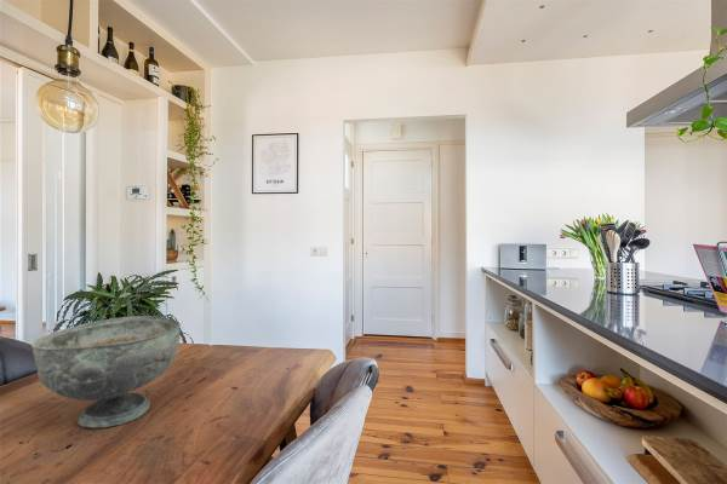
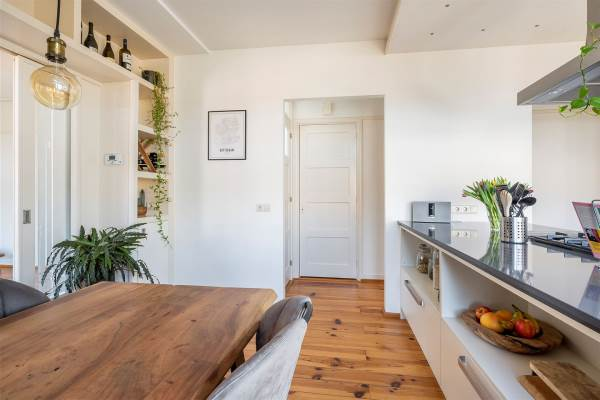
- decorative bowl [30,315,182,428]
